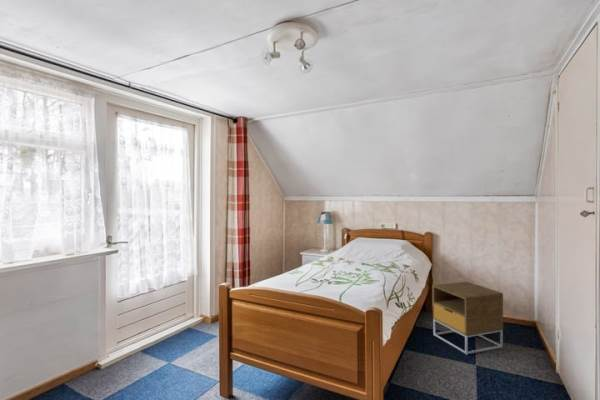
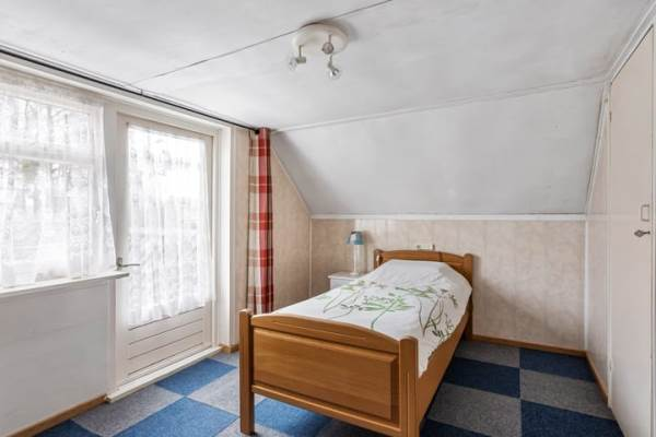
- nightstand [432,281,504,356]
